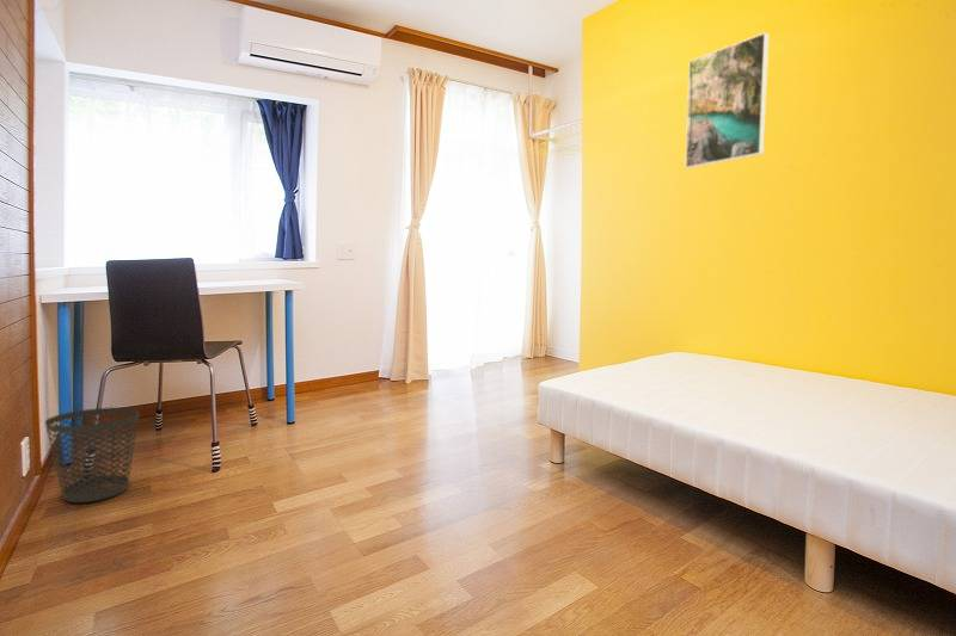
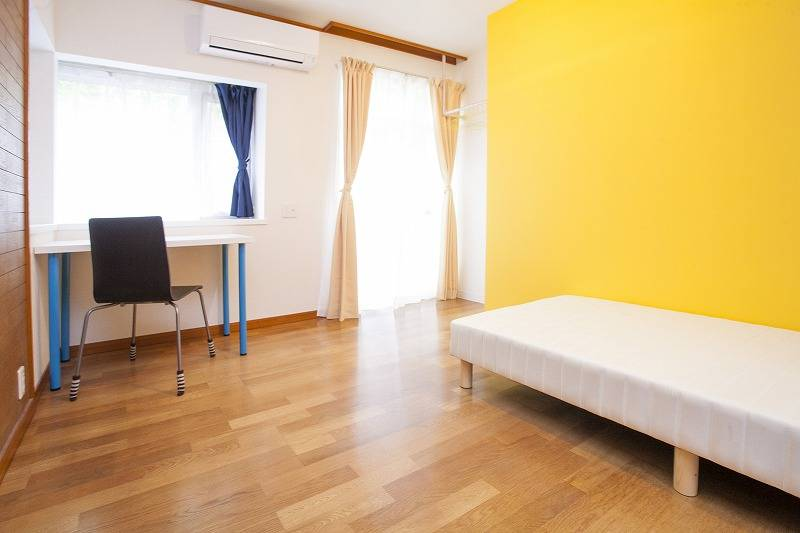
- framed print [684,31,770,169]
- wastebasket [44,407,141,504]
